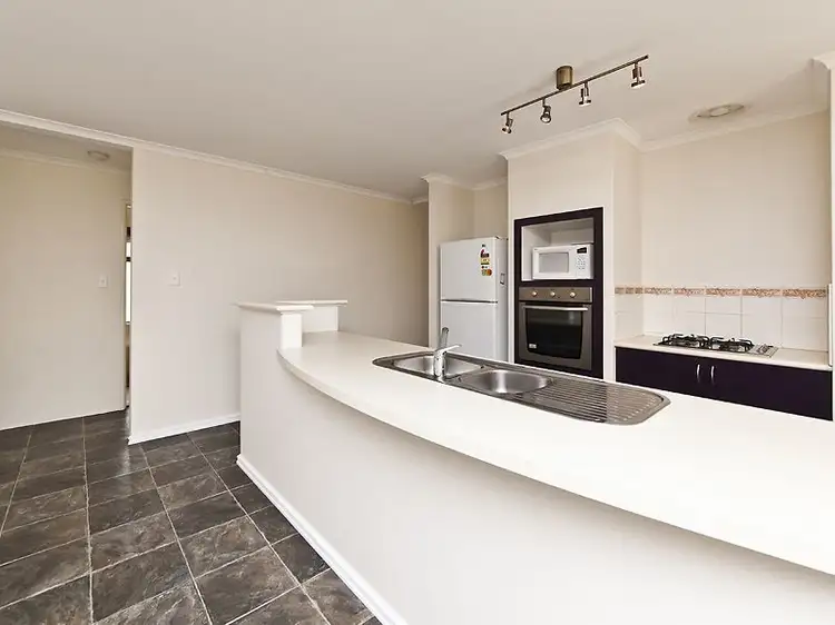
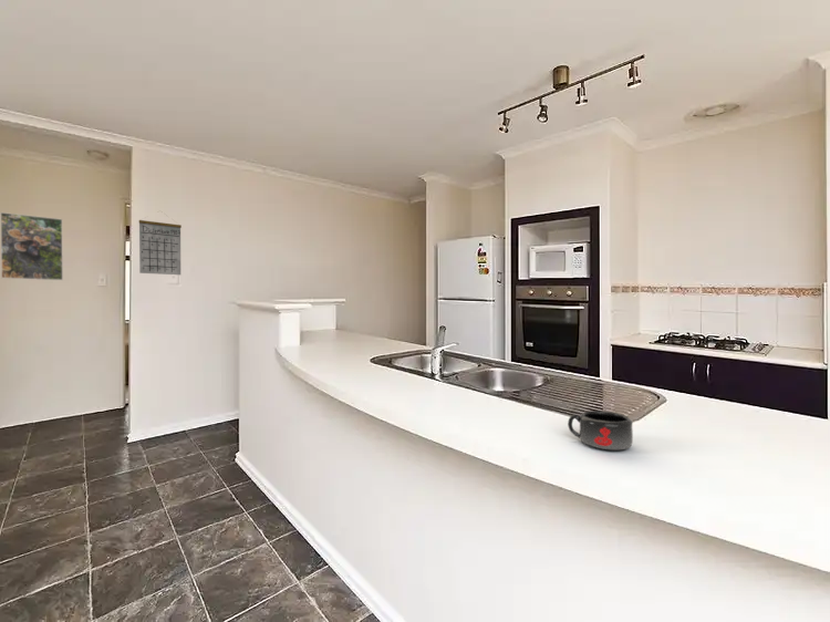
+ mug [567,410,634,450]
+ calendar [138,209,183,276]
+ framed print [0,211,64,281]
